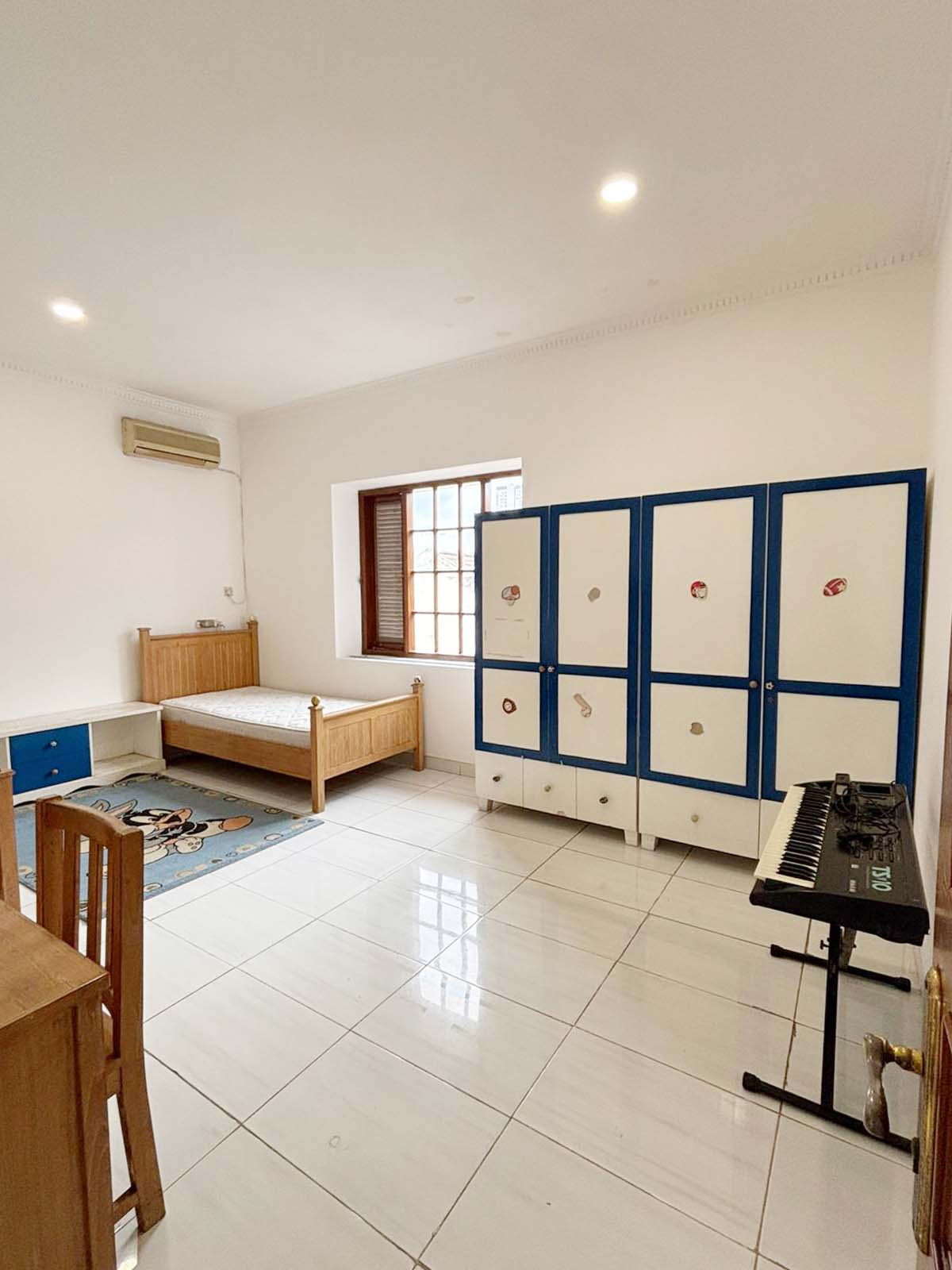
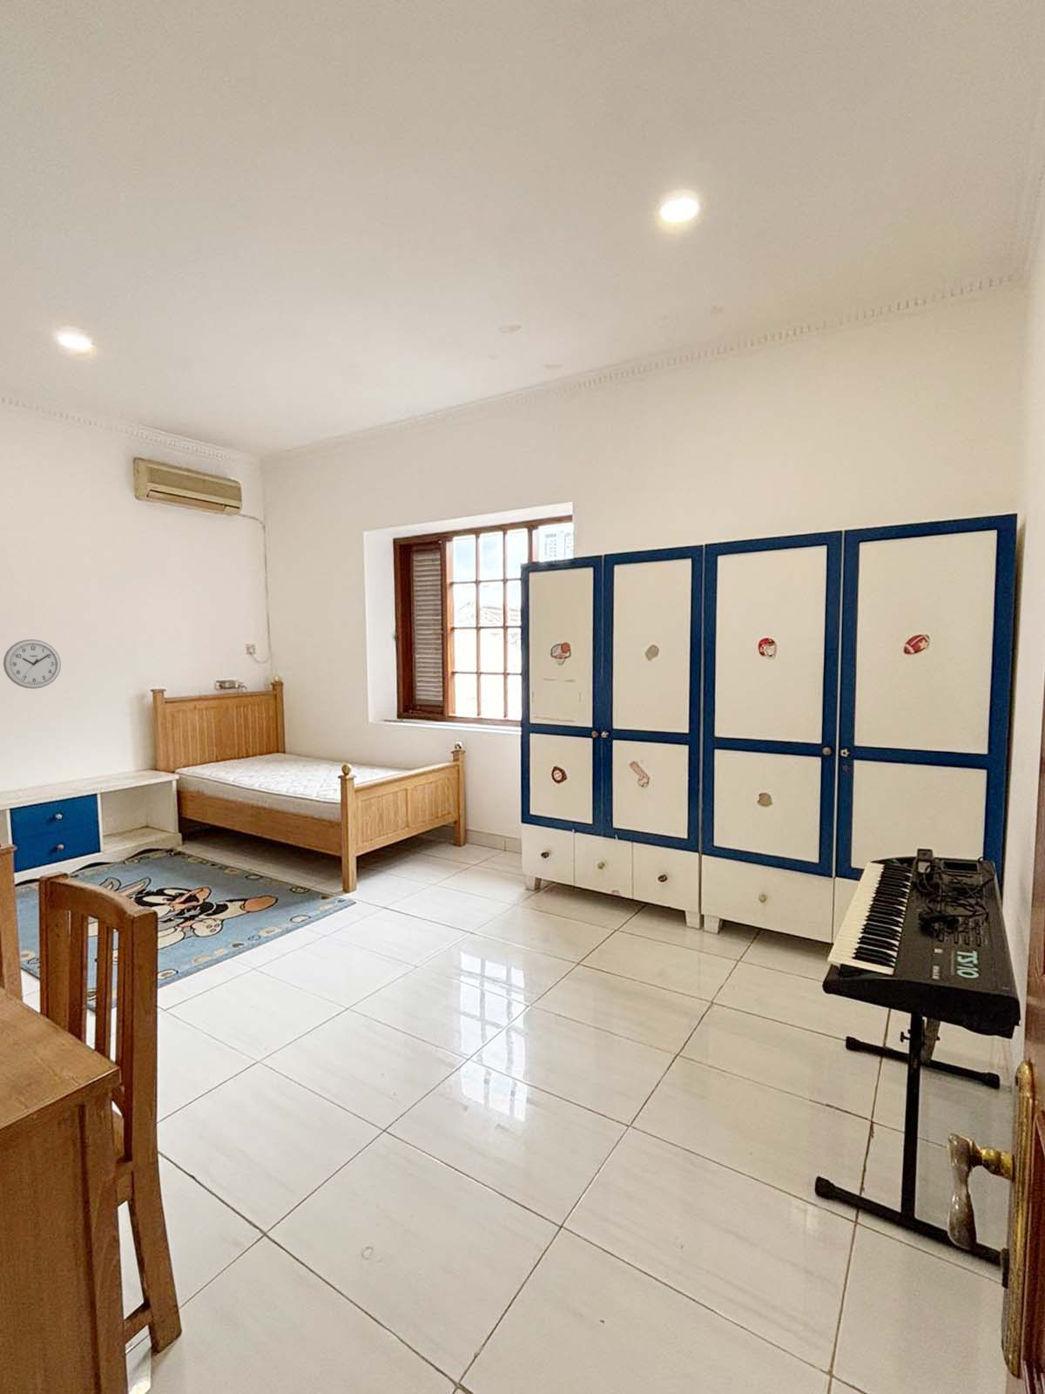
+ wall clock [2,639,61,690]
